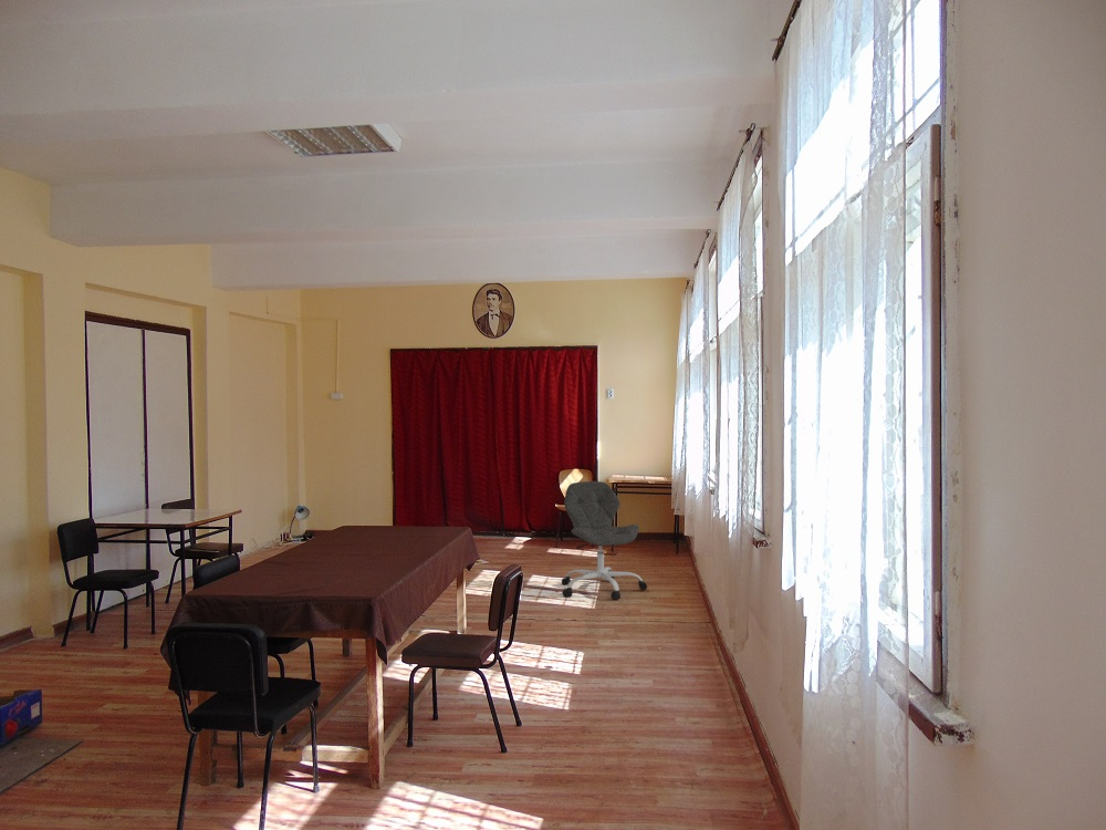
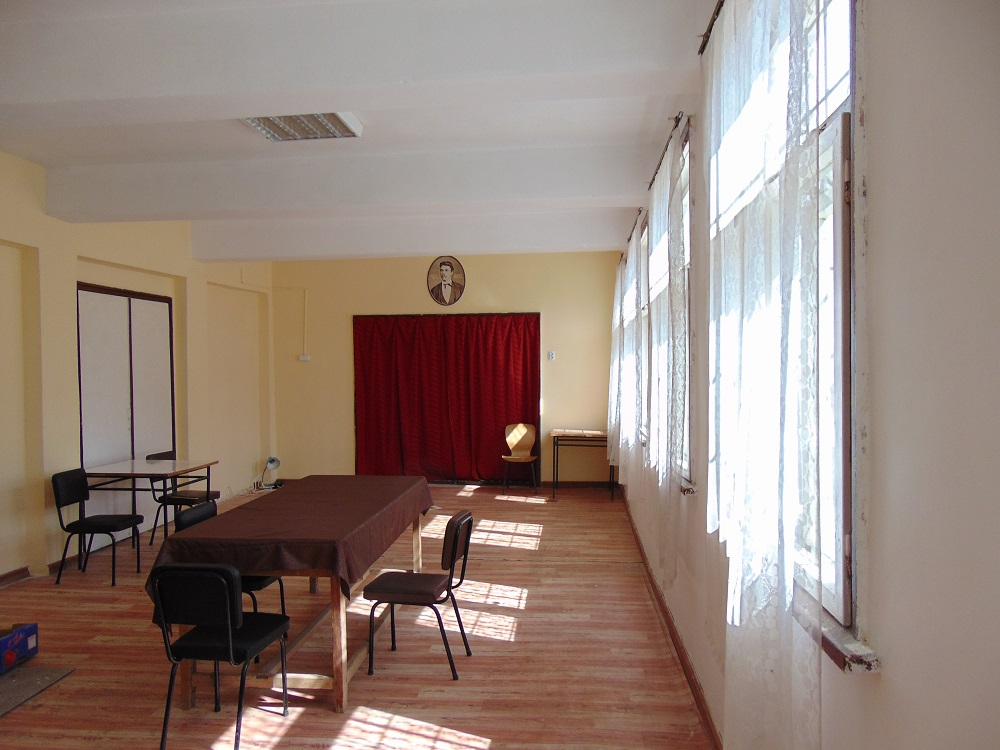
- office chair [561,480,648,601]
